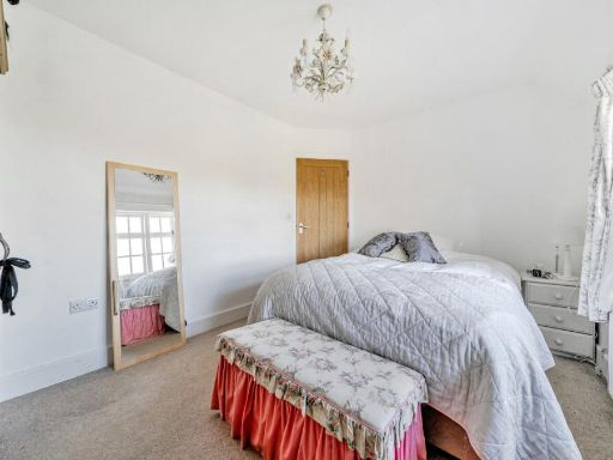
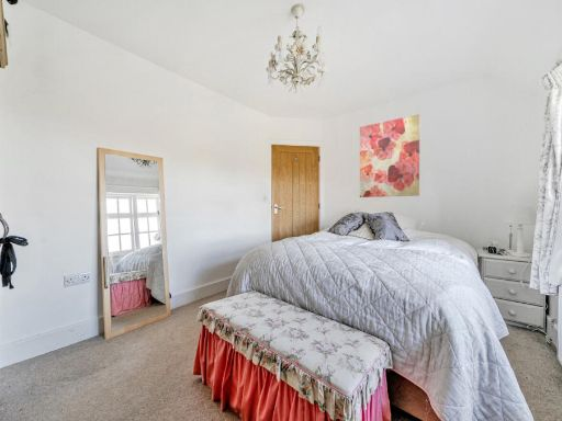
+ wall art [359,113,420,198]
